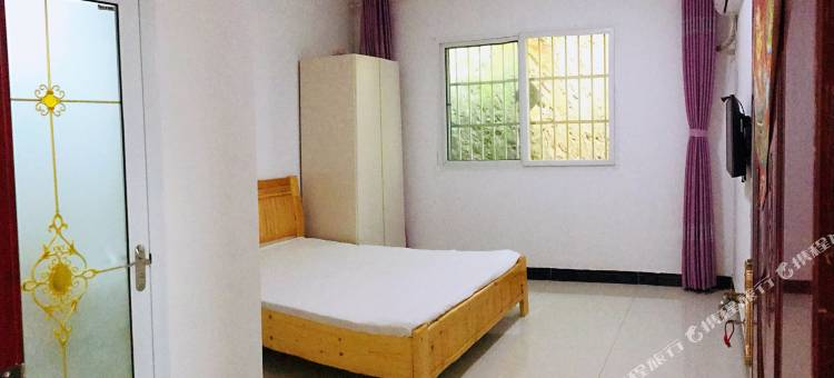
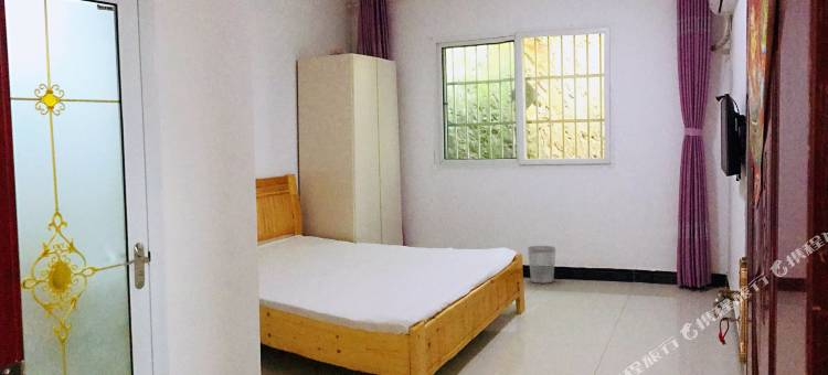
+ wastebasket [527,245,556,285]
